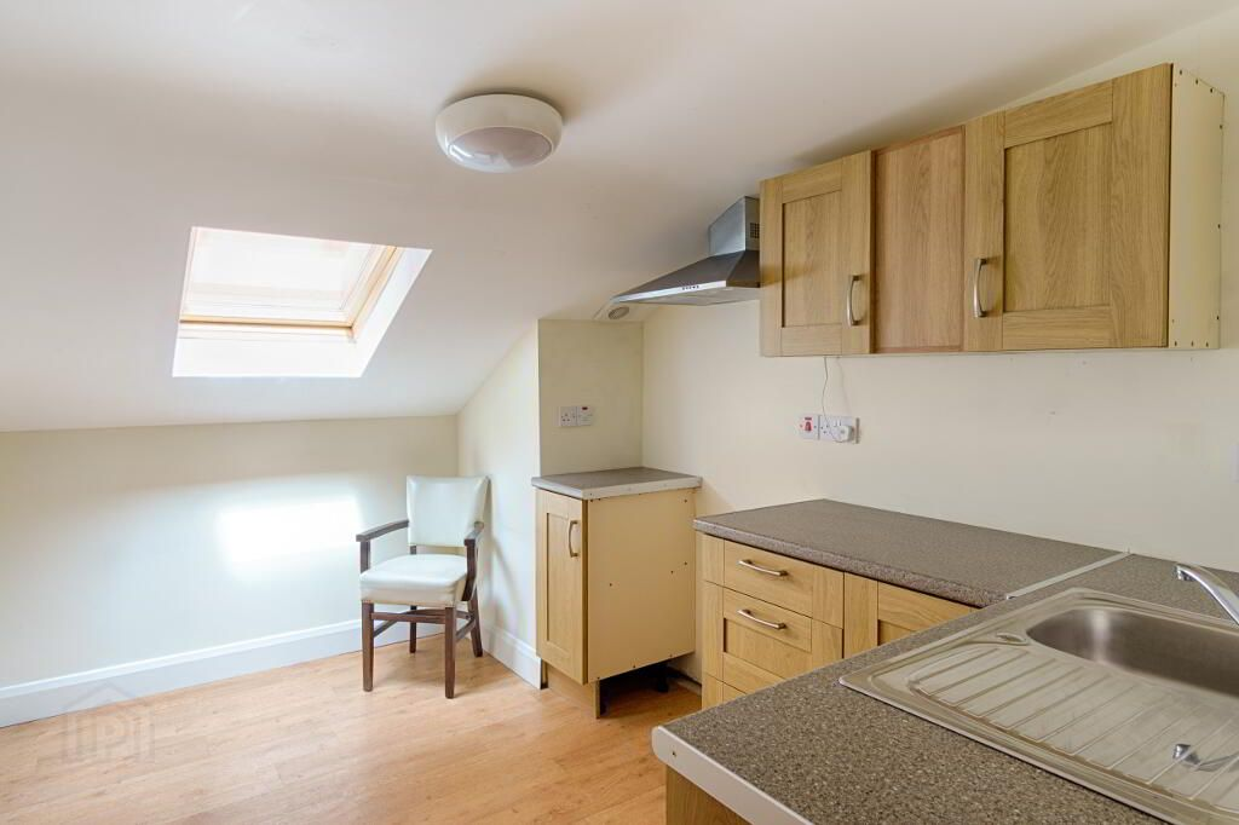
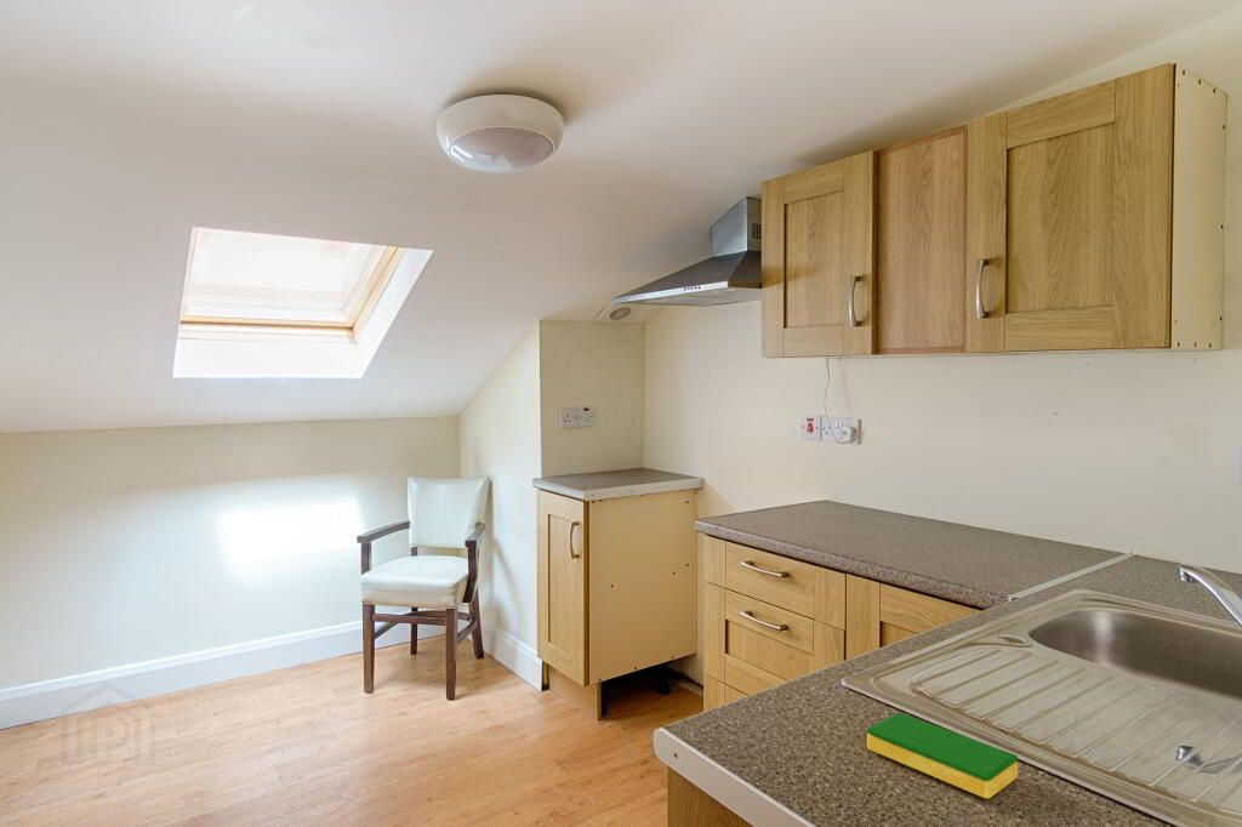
+ dish sponge [866,712,1019,799]
